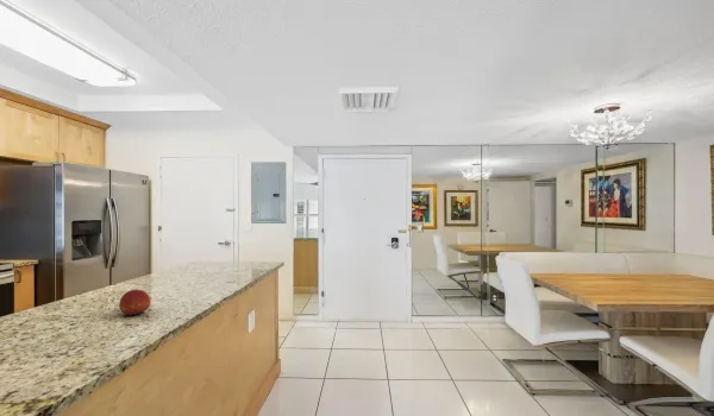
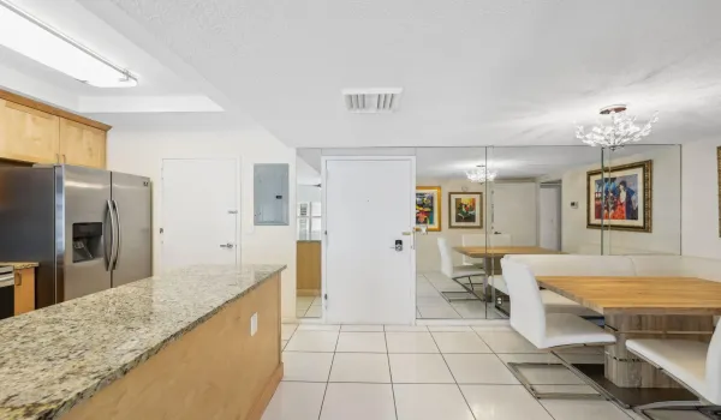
- fruit [118,289,151,317]
